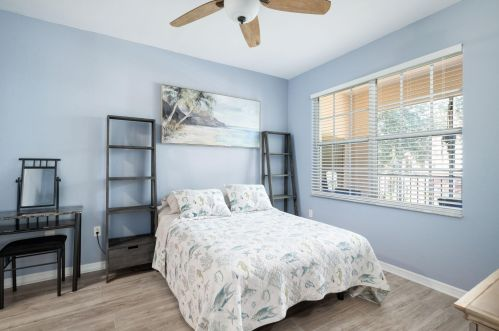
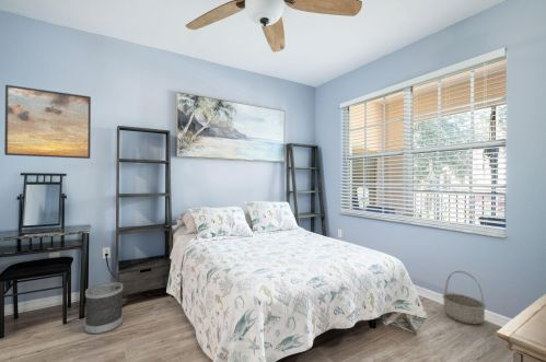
+ wastebasket [84,281,124,336]
+ basket [441,270,487,325]
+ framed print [3,84,92,160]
